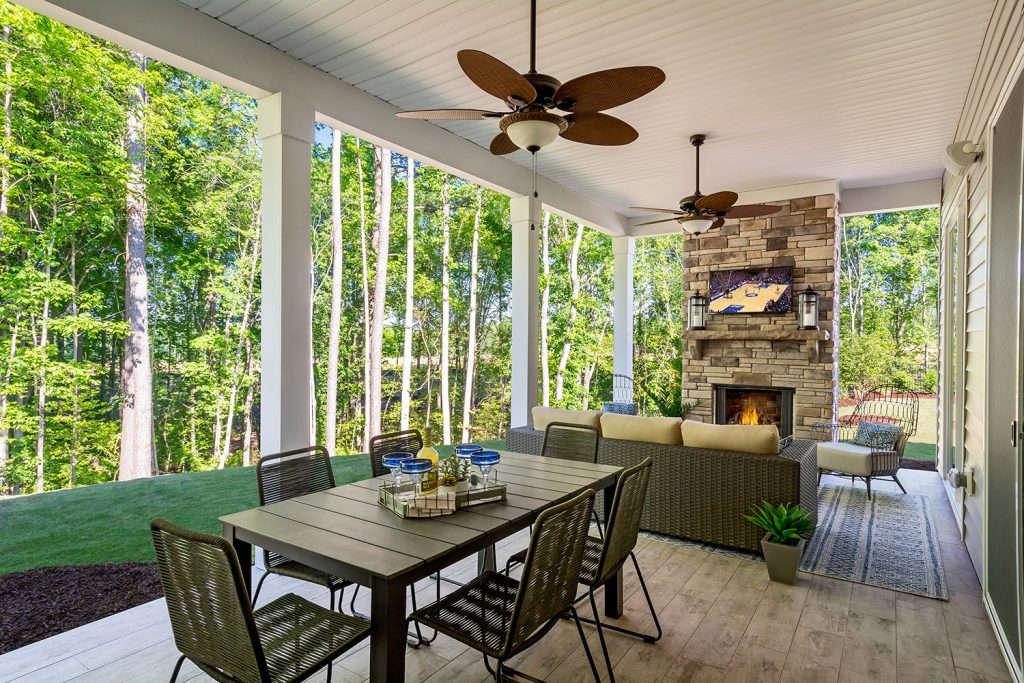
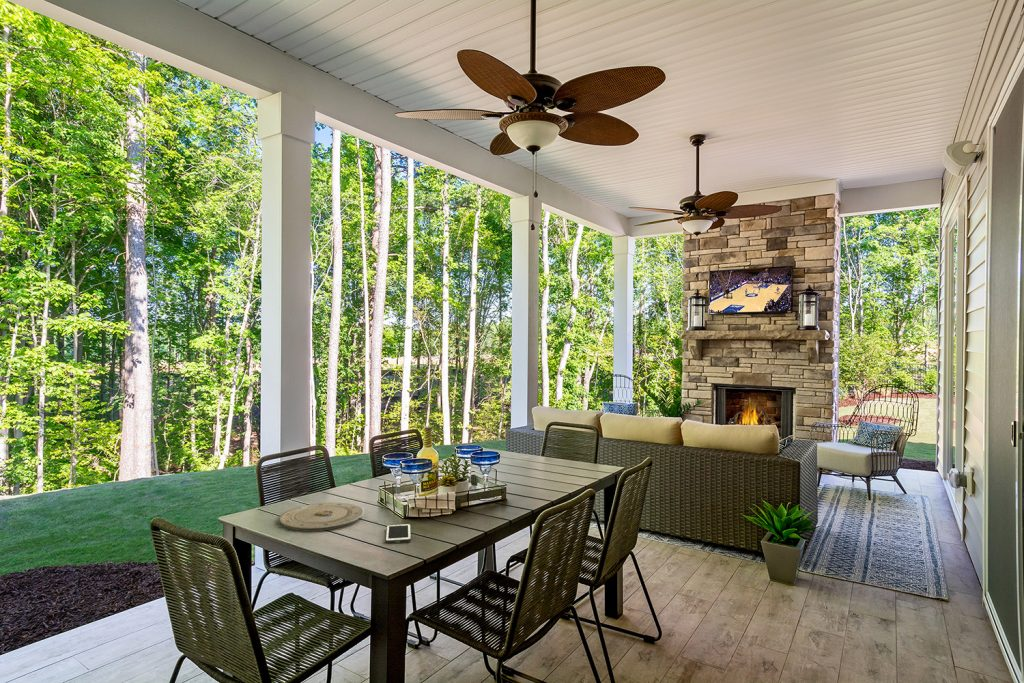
+ plate [278,502,365,532]
+ cell phone [384,523,412,544]
